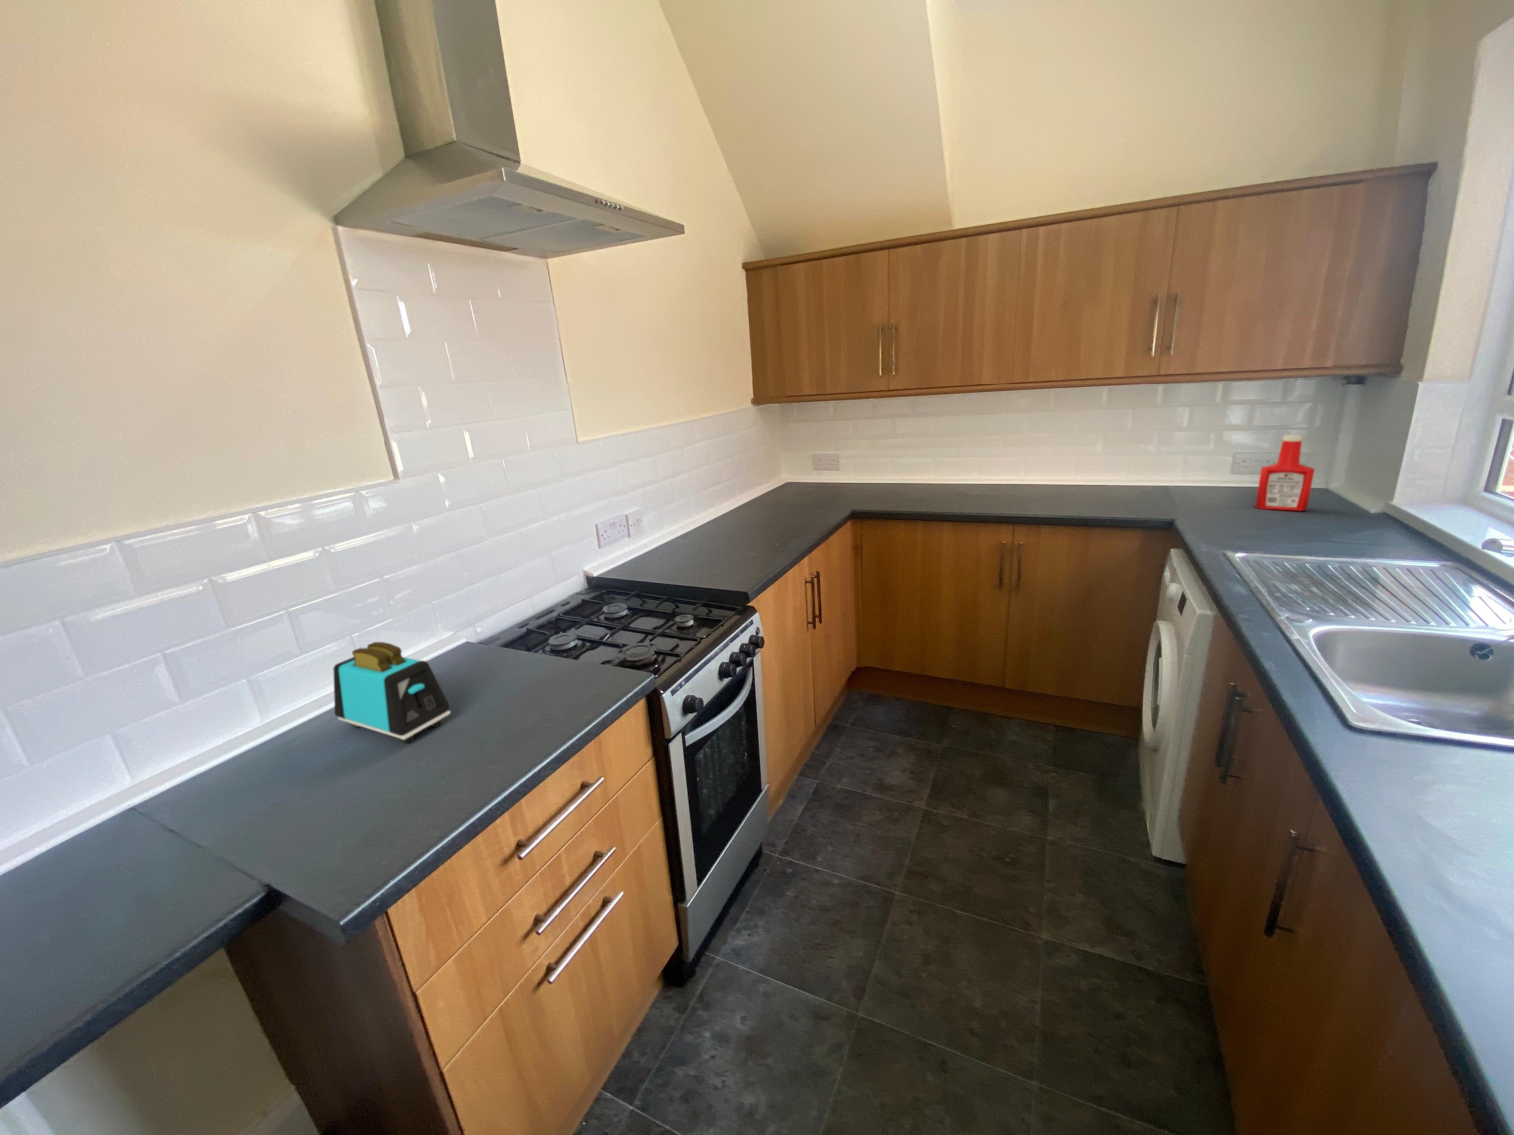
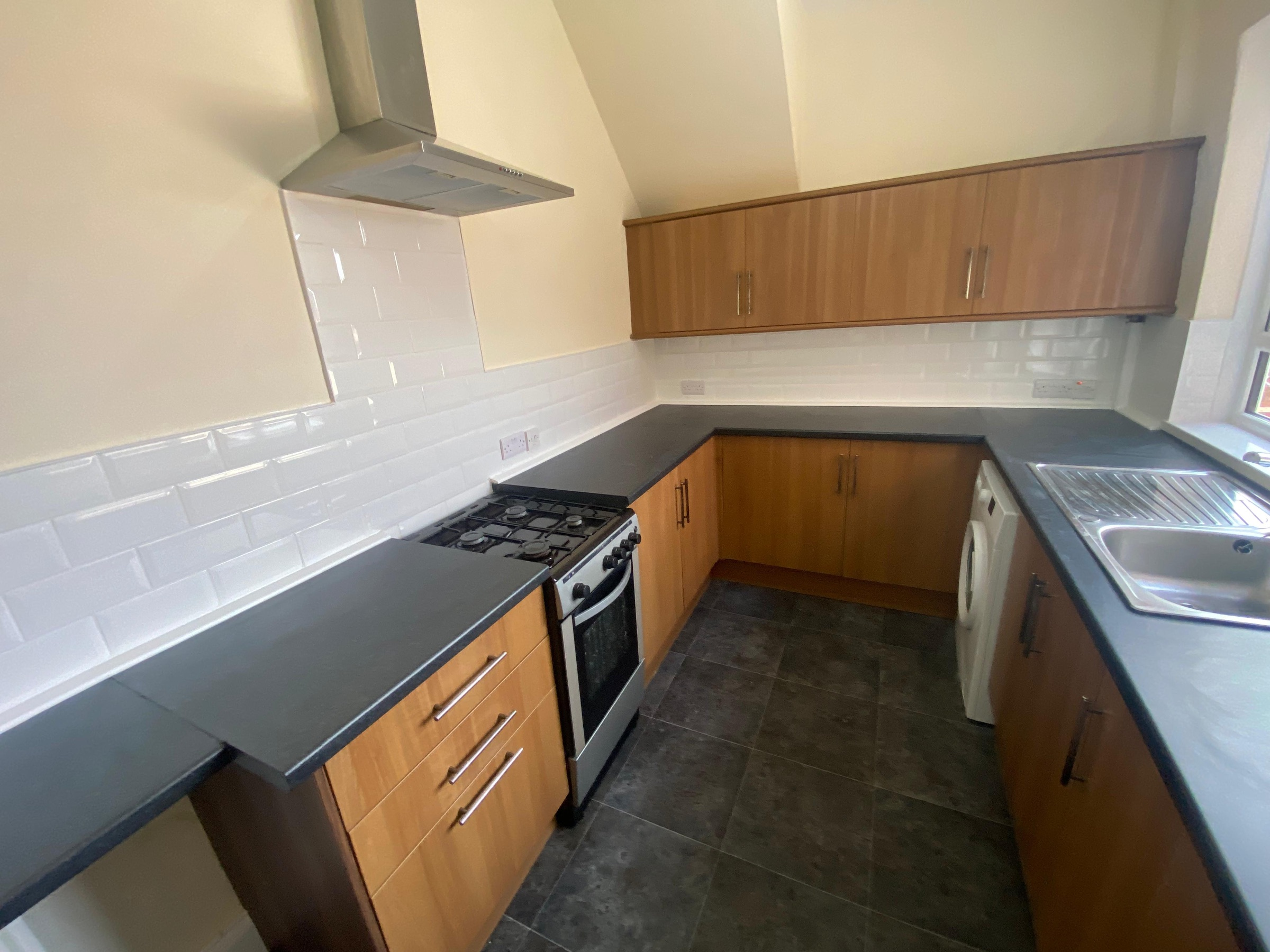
- toaster [333,641,451,744]
- soap bottle [1255,434,1315,511]
